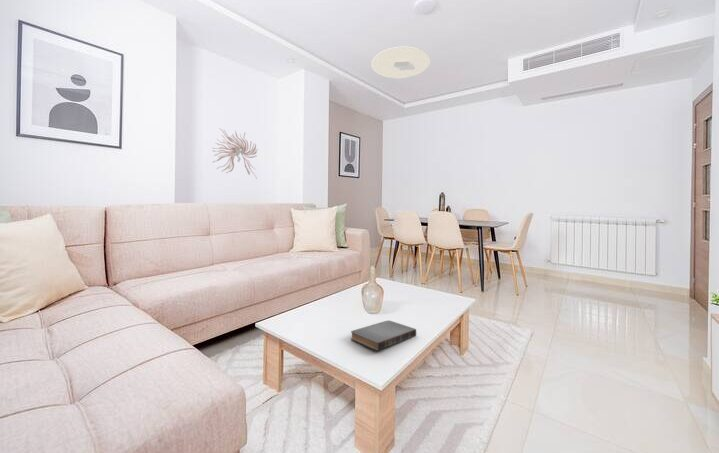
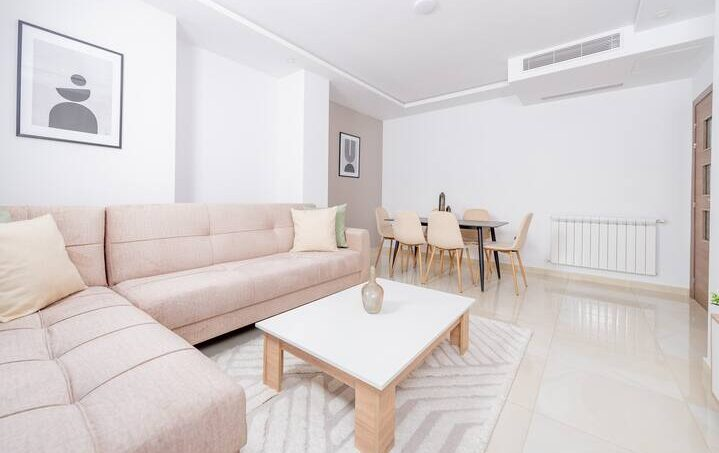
- ceiling light [370,46,431,79]
- book [350,320,417,352]
- wall sculpture [212,127,259,180]
